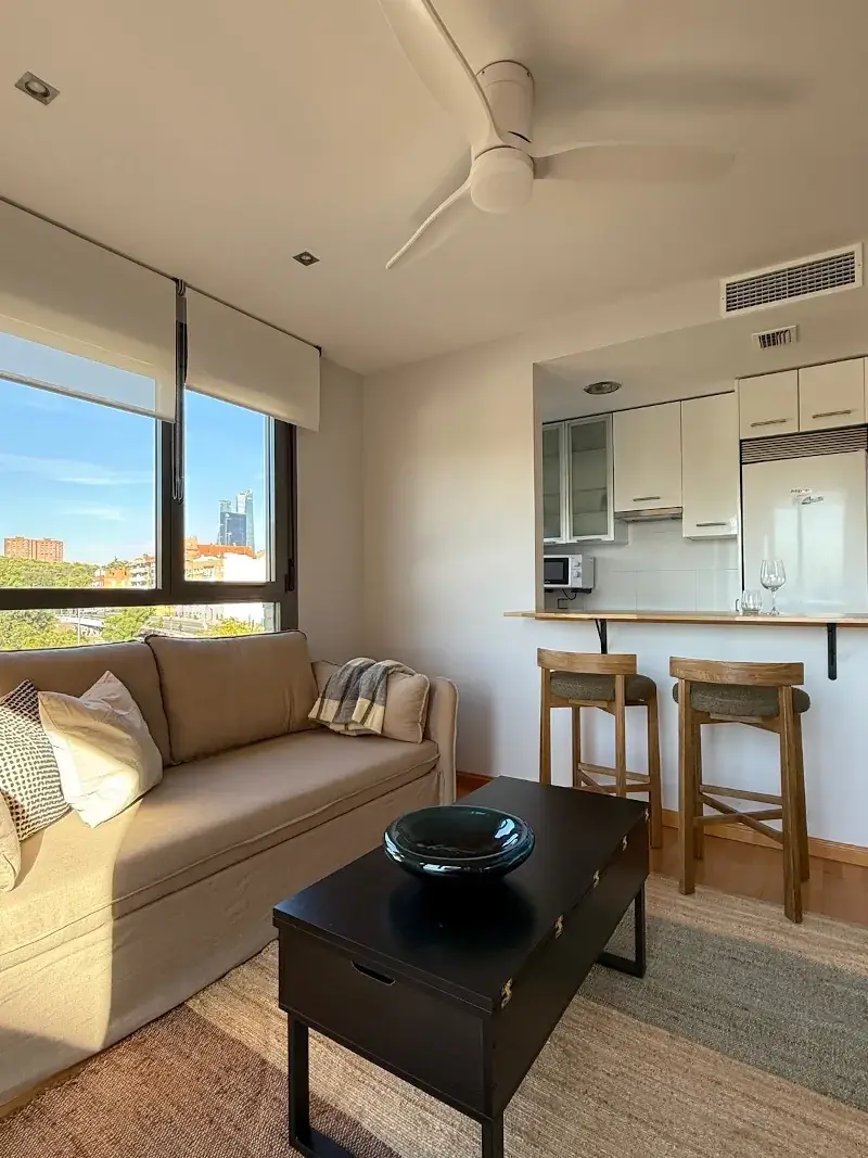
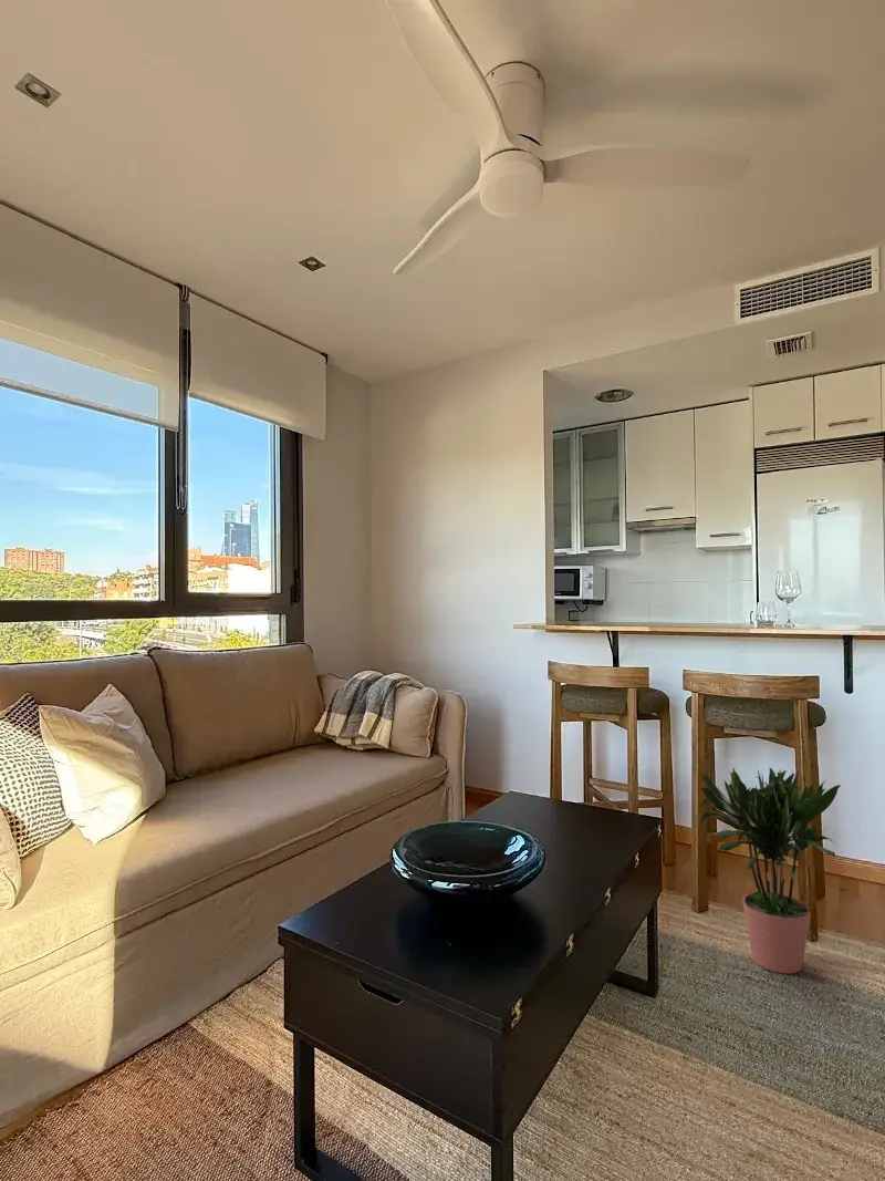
+ potted plant [698,766,842,975]
